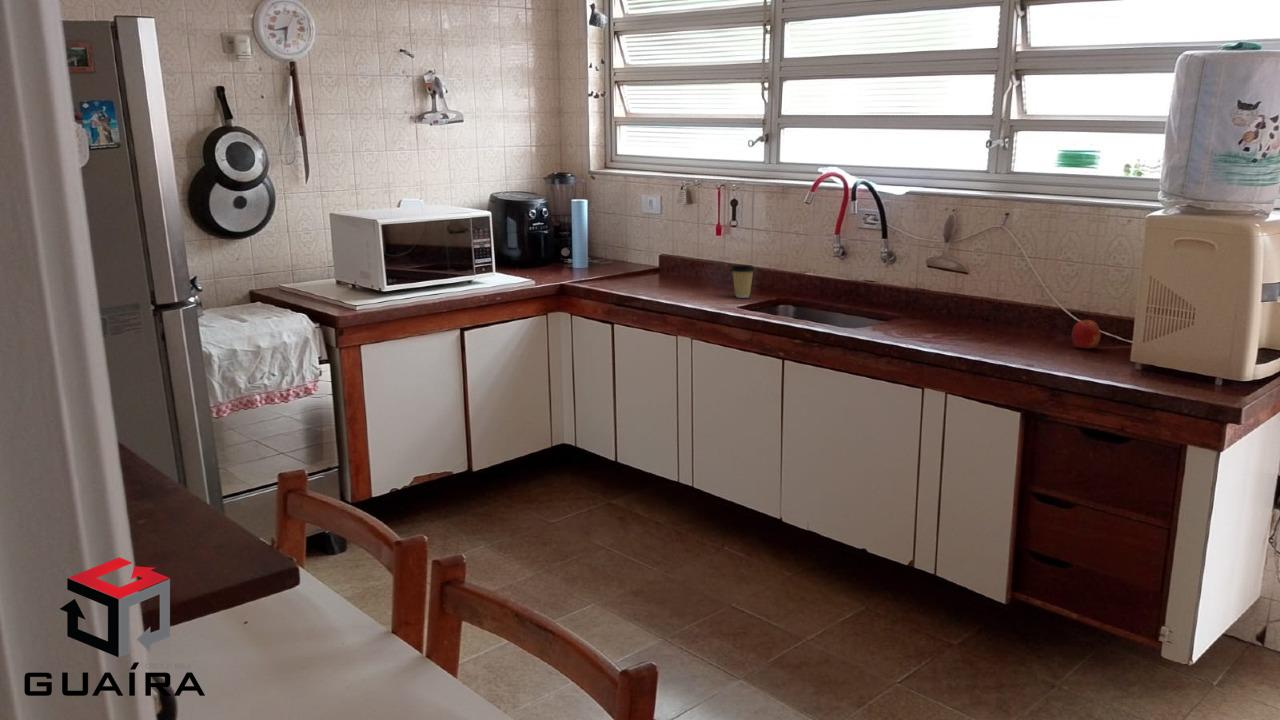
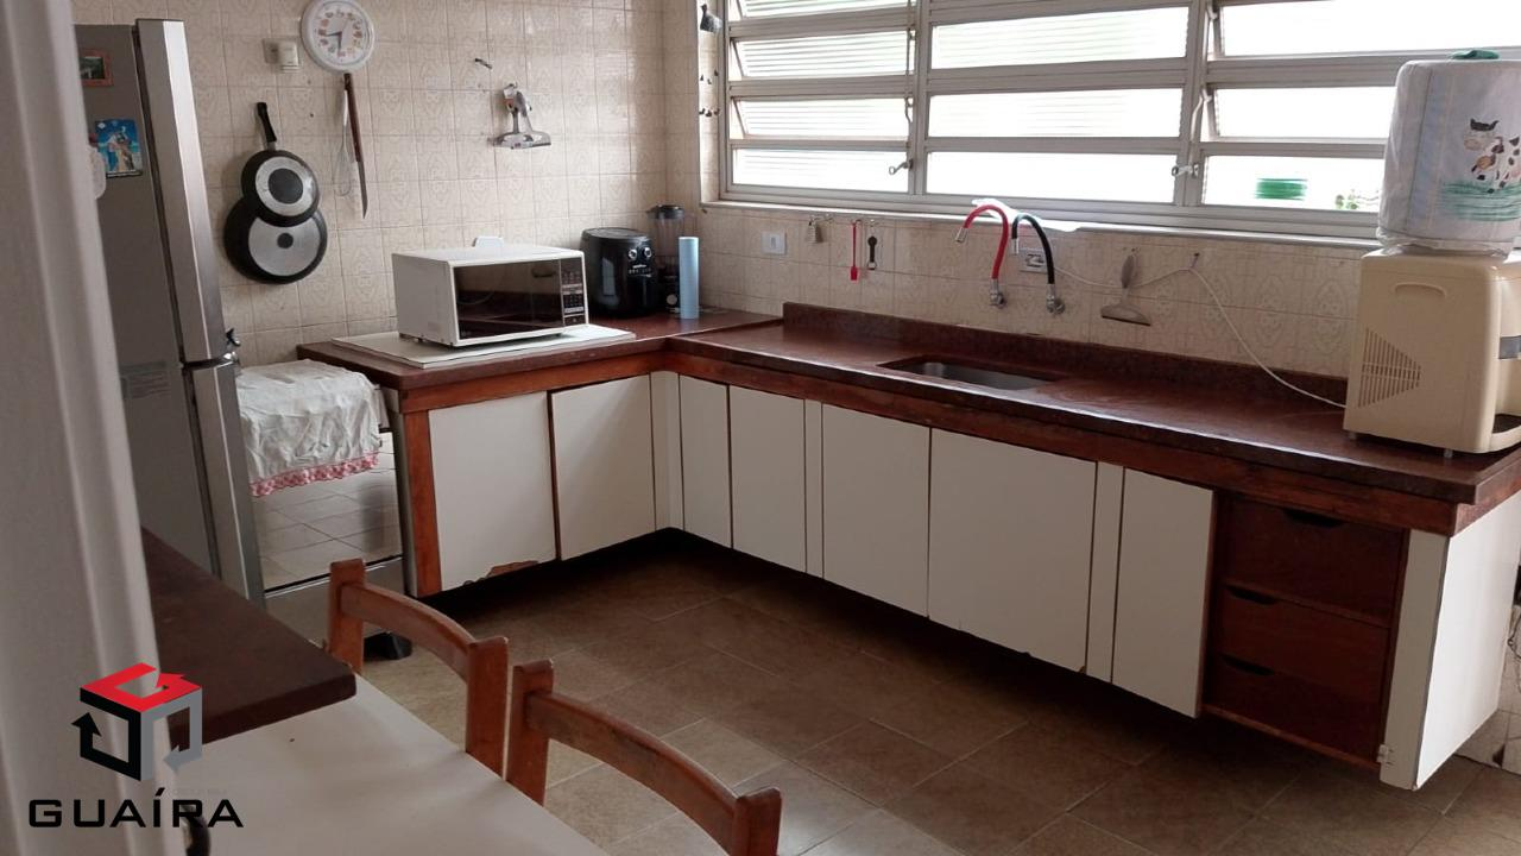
- fruit [1070,319,1102,349]
- coffee cup [730,264,756,299]
